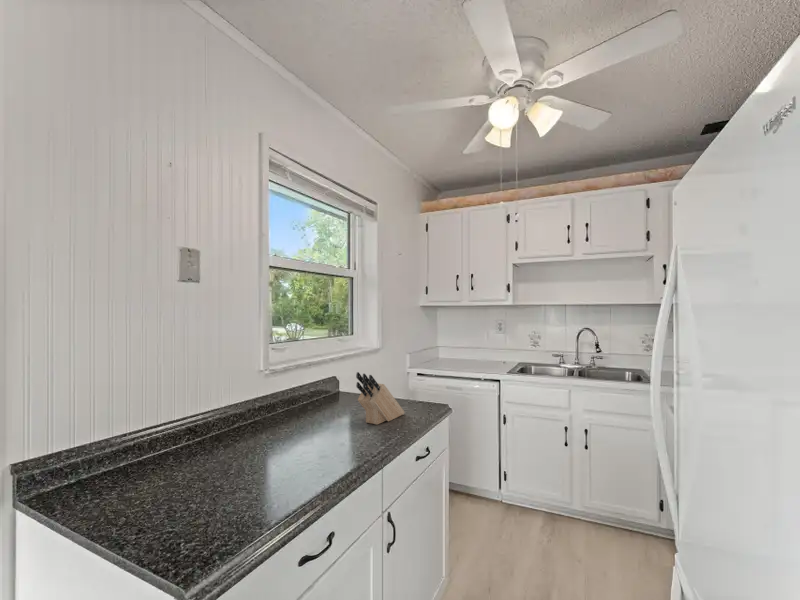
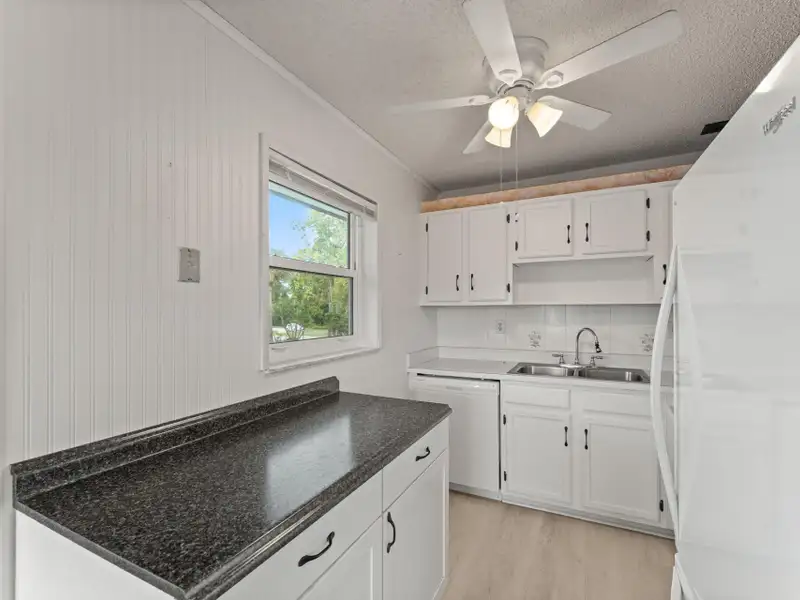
- knife block [355,371,405,426]
